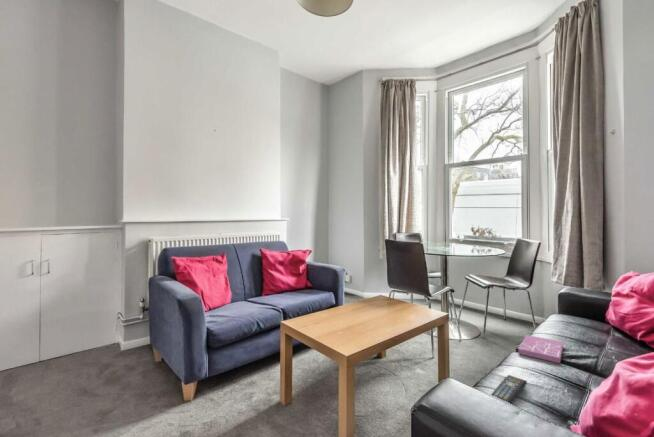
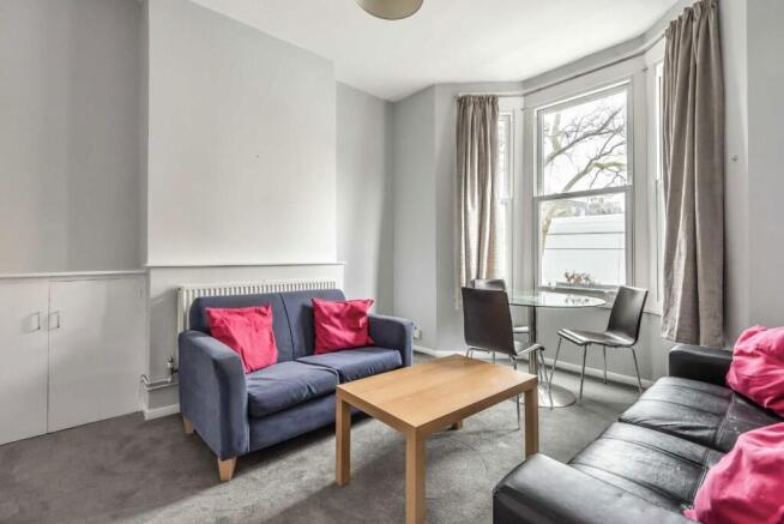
- remote control [490,374,528,405]
- book [518,334,564,364]
